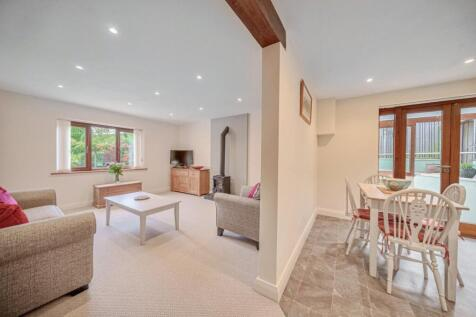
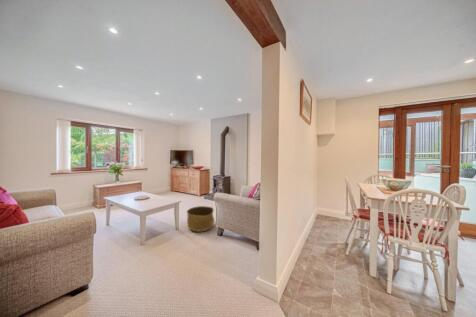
+ basket [186,205,215,233]
